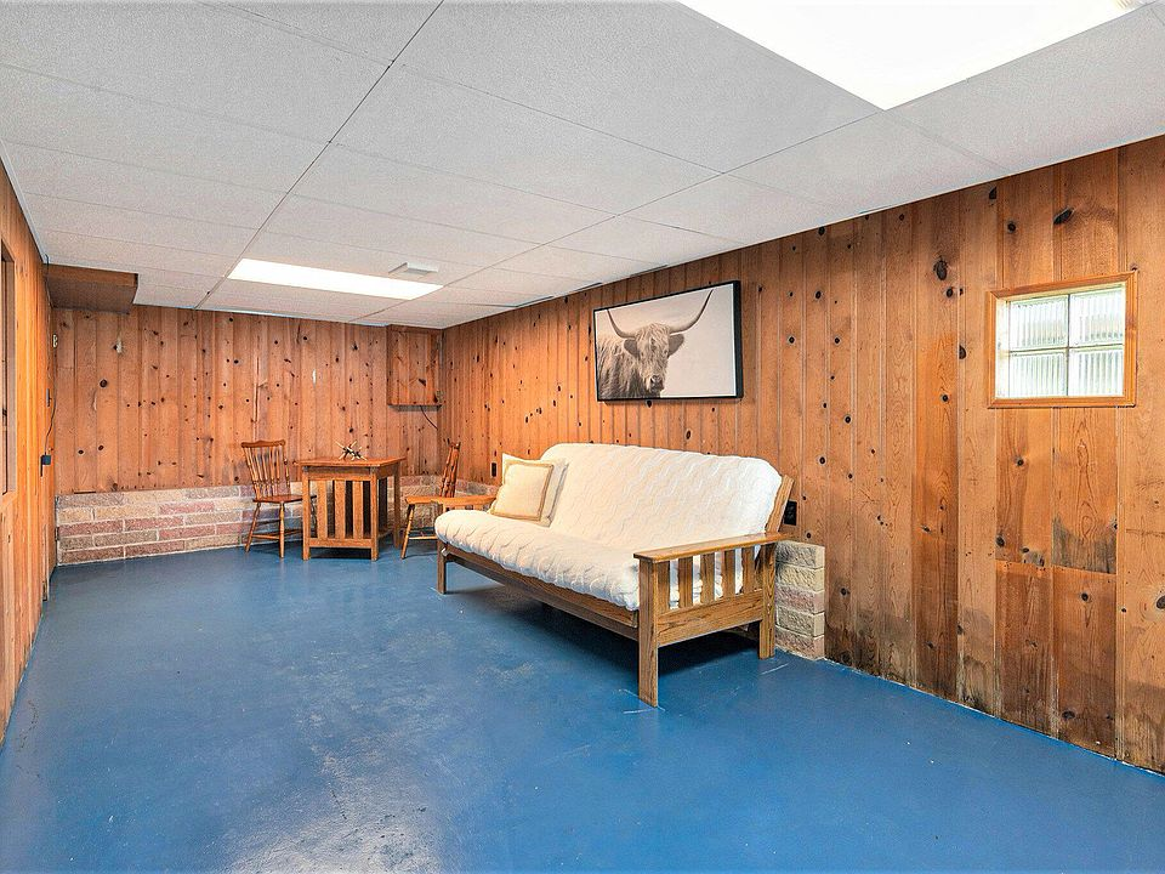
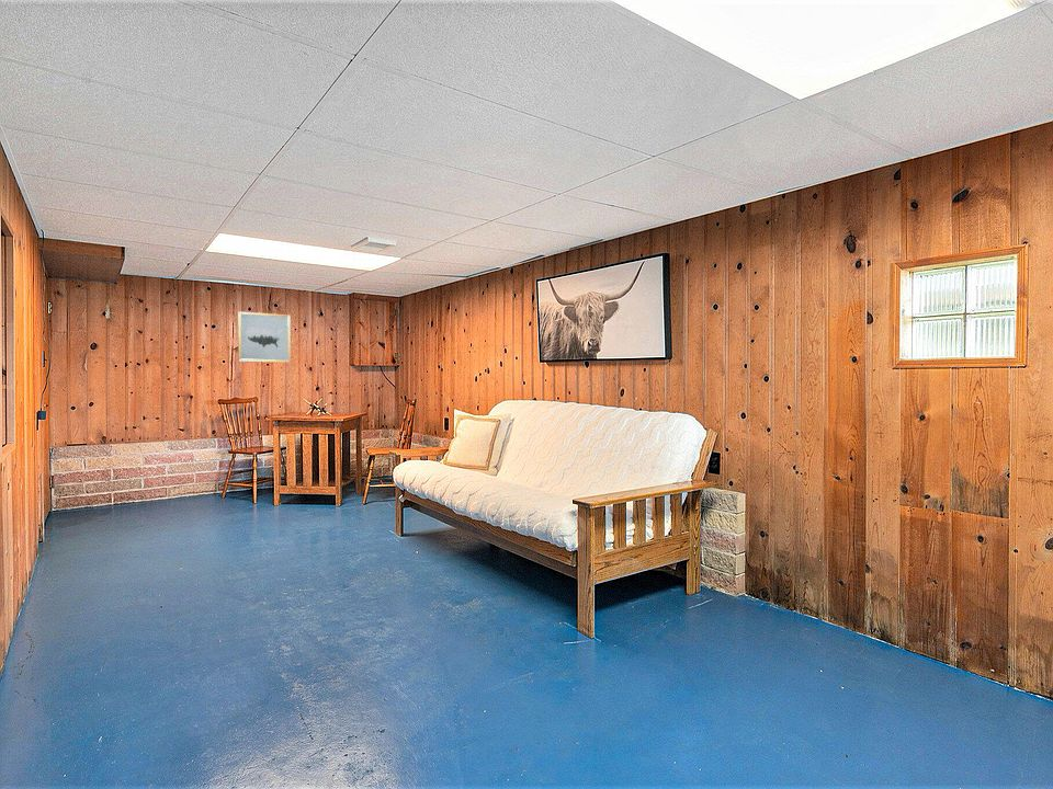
+ wall art [237,311,292,364]
